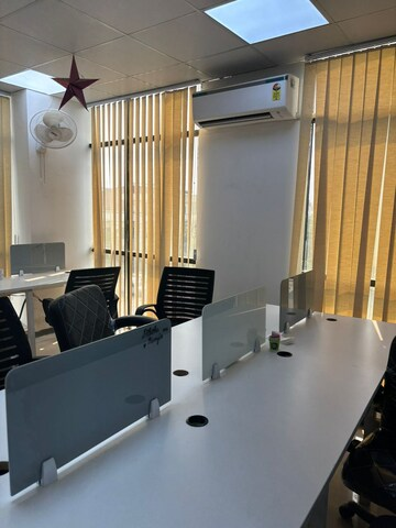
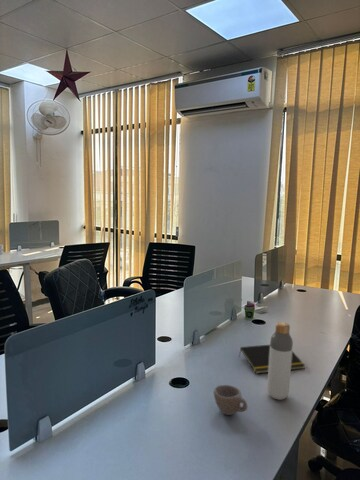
+ cup [213,384,248,416]
+ bottle [266,321,294,401]
+ notepad [238,344,306,375]
